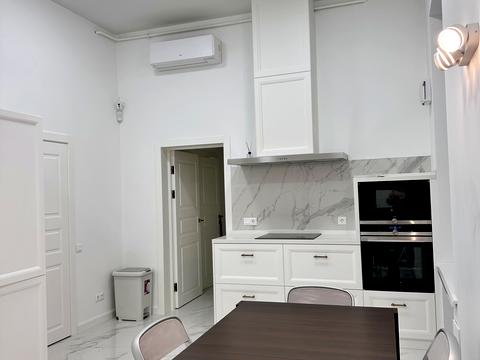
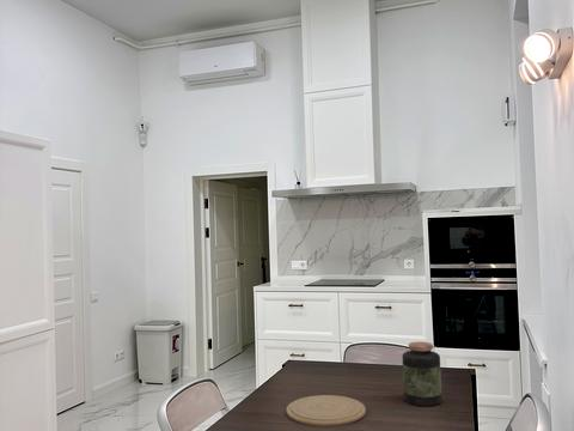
+ plate [285,394,367,427]
+ jar [402,341,442,407]
